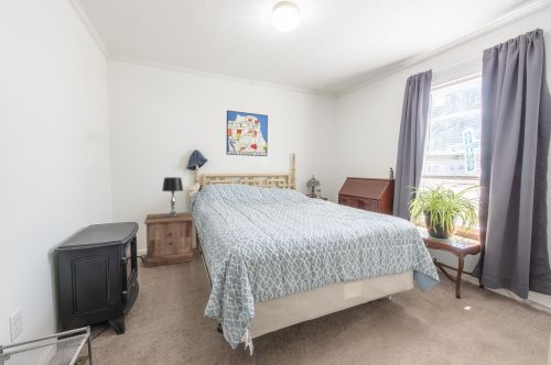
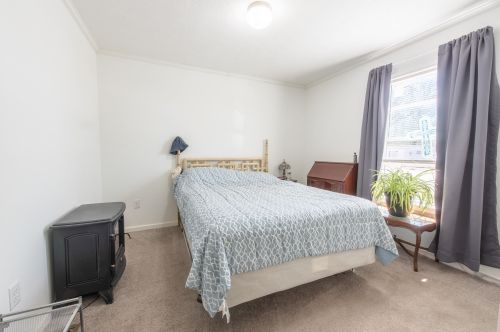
- wall art [226,109,269,157]
- table lamp [161,176,184,217]
- nightstand [143,211,195,268]
